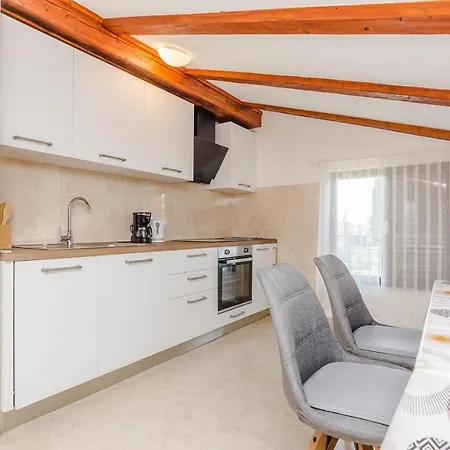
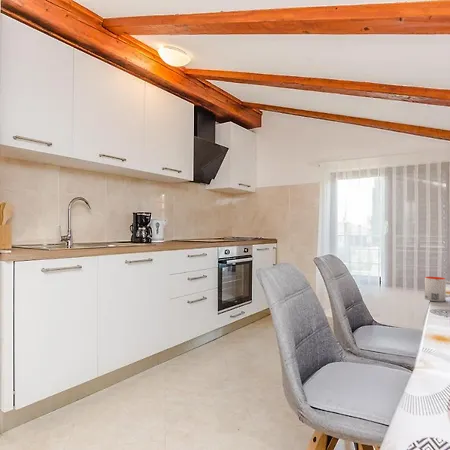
+ mug [424,276,450,302]
